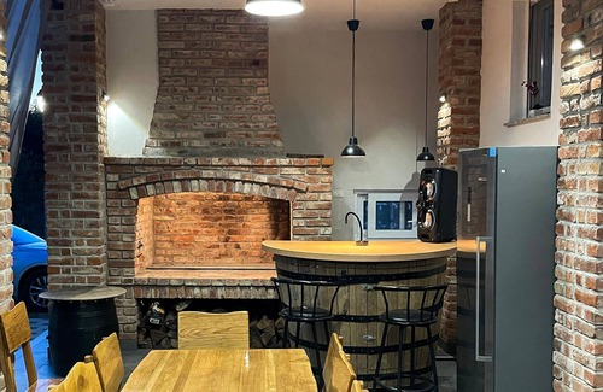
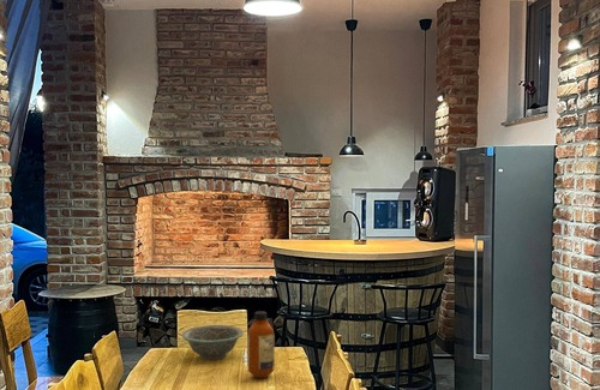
+ bottle [246,310,276,379]
+ decorative bowl [181,324,245,361]
